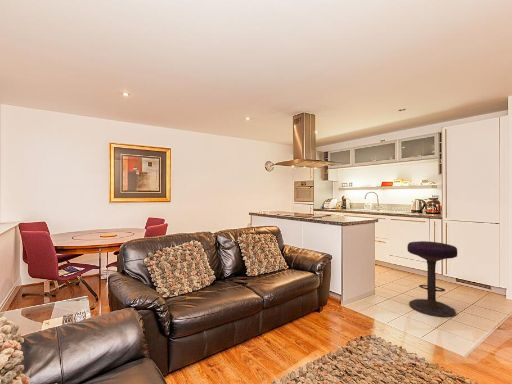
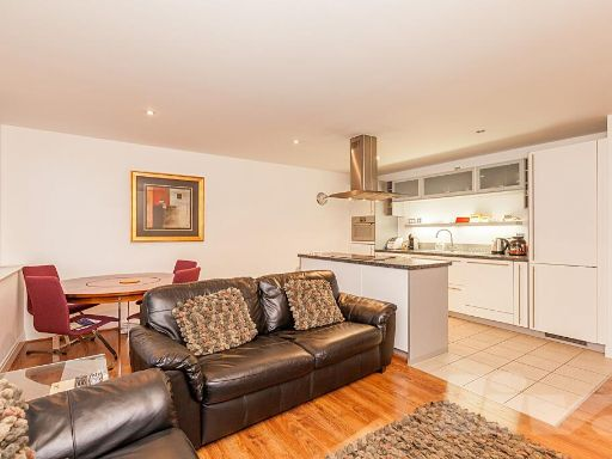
- stool [406,240,458,318]
